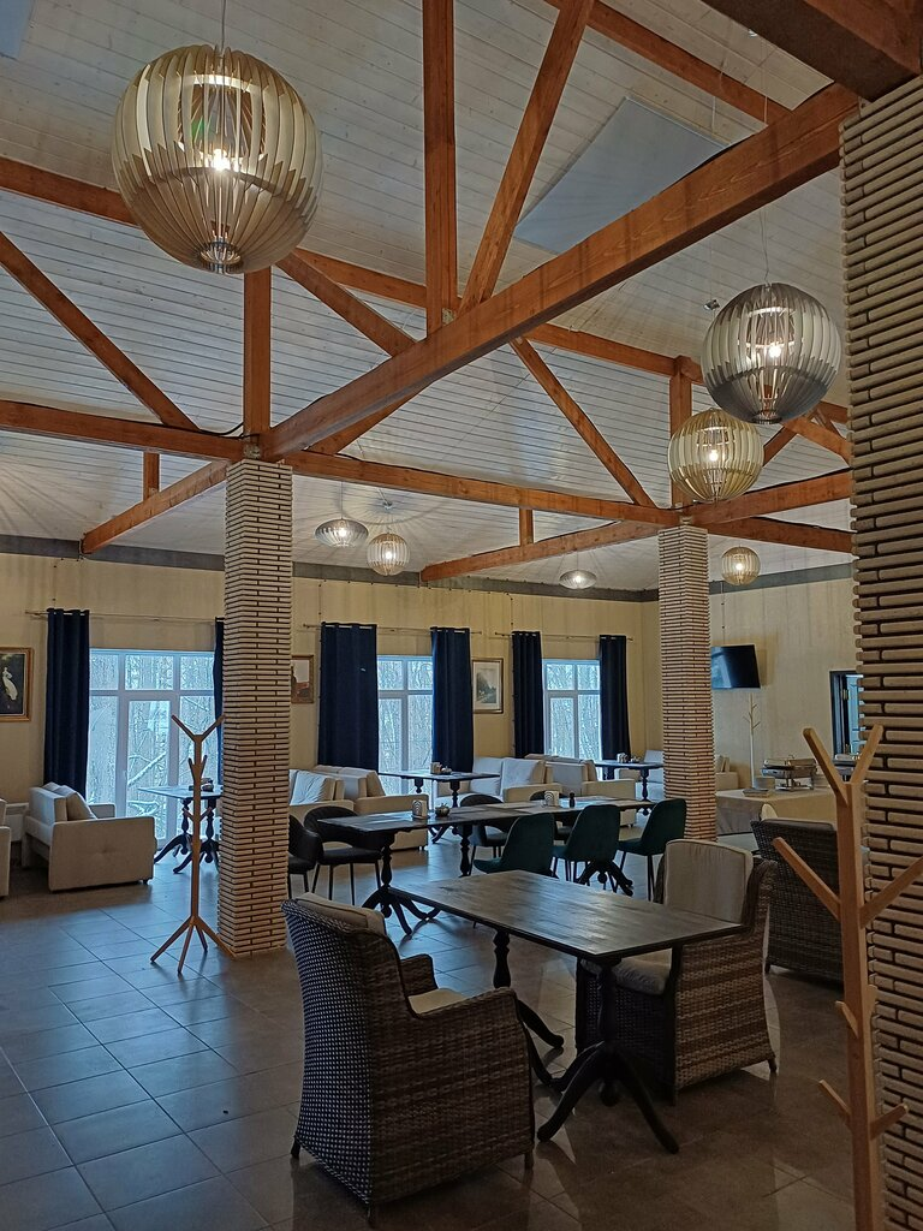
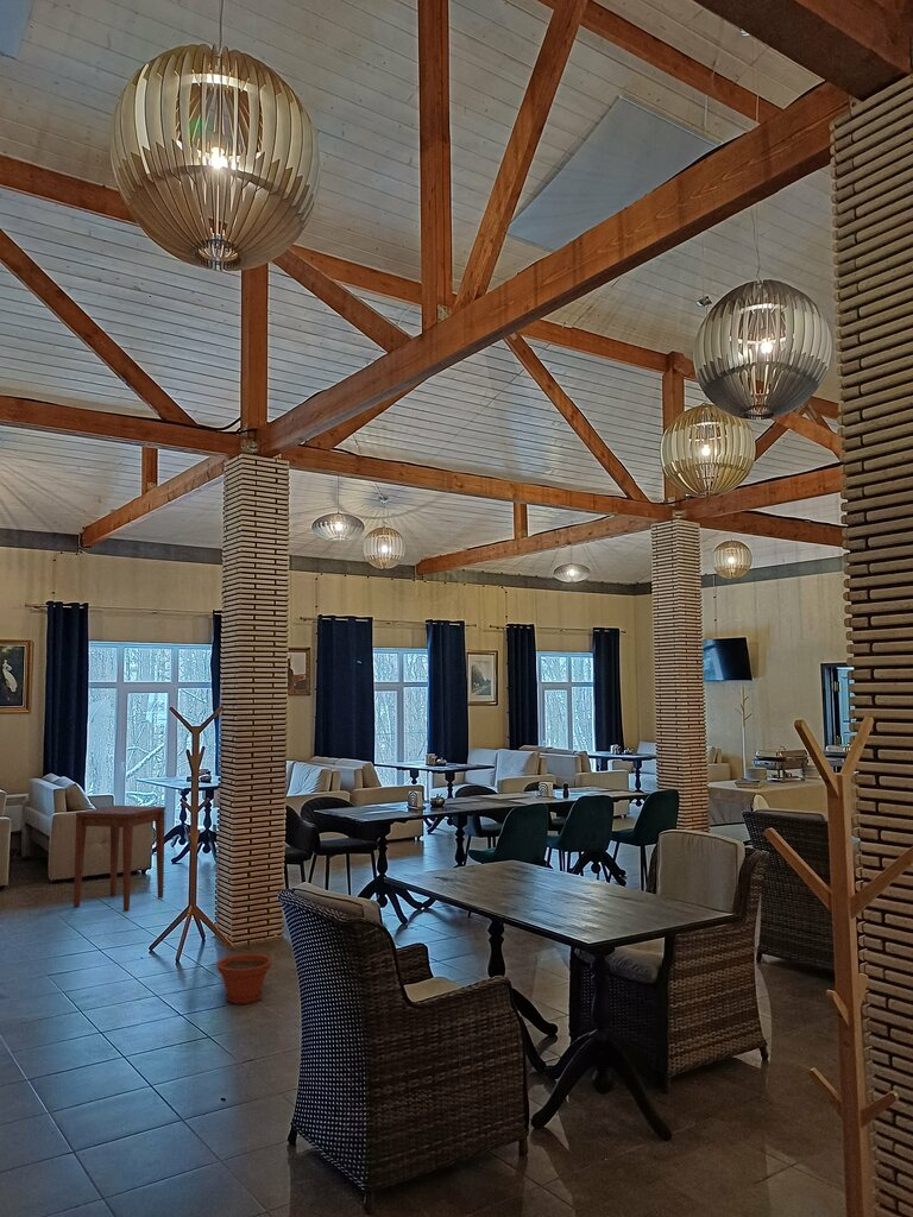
+ plant pot [216,953,273,1005]
+ side table [73,805,166,912]
